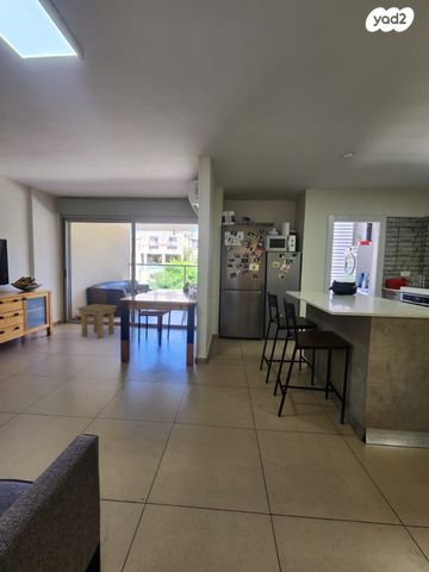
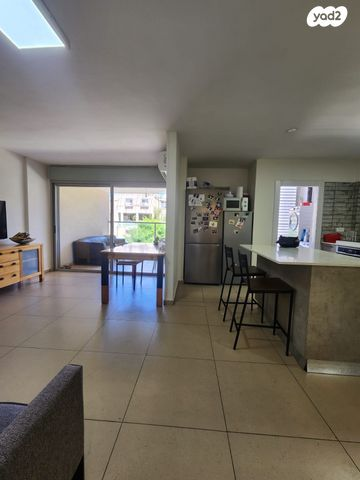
- side table [75,303,119,340]
